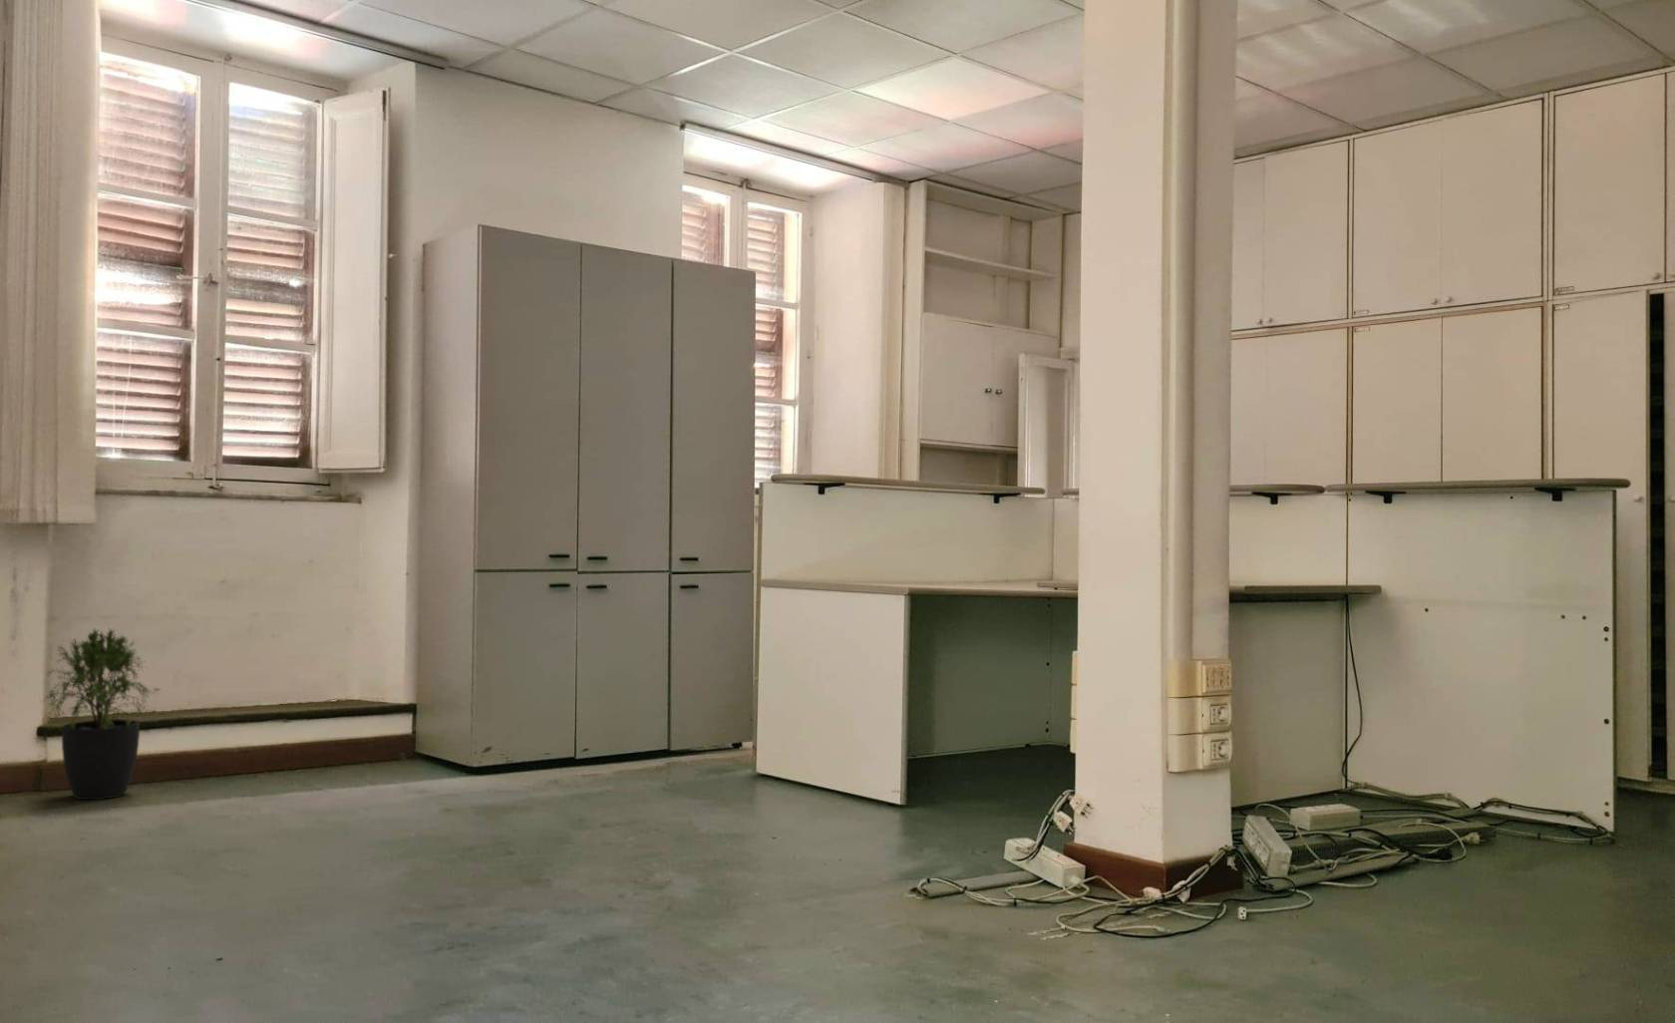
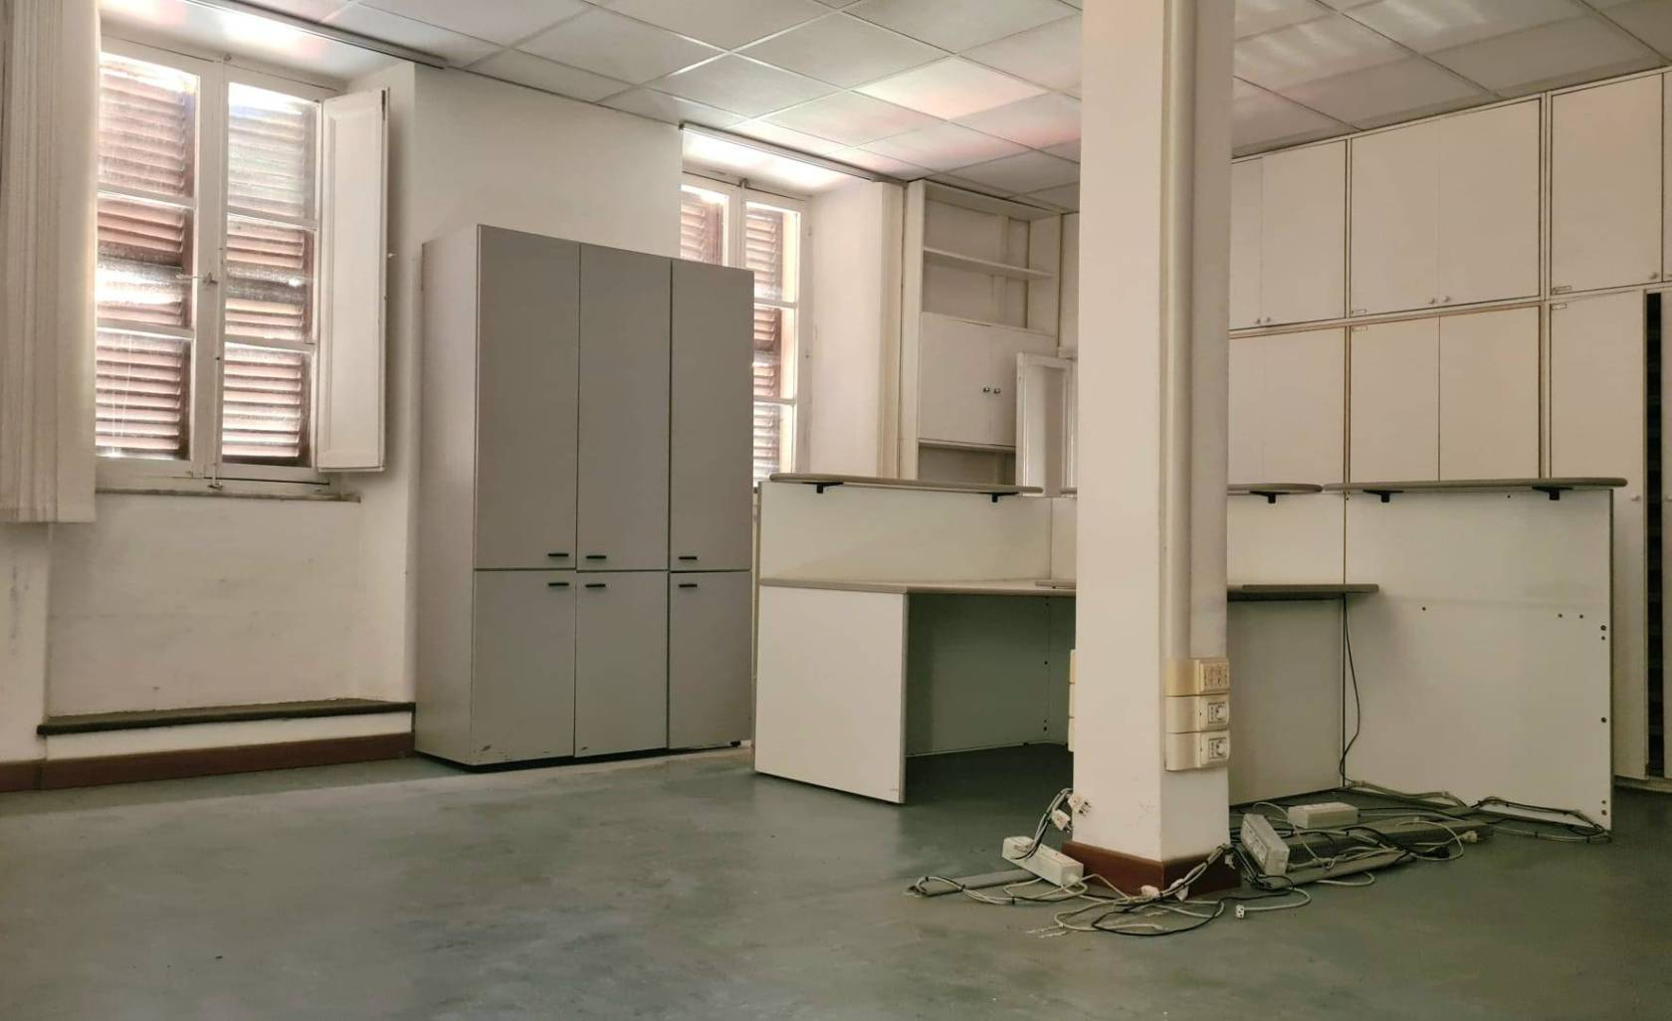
- potted plant [38,626,153,800]
